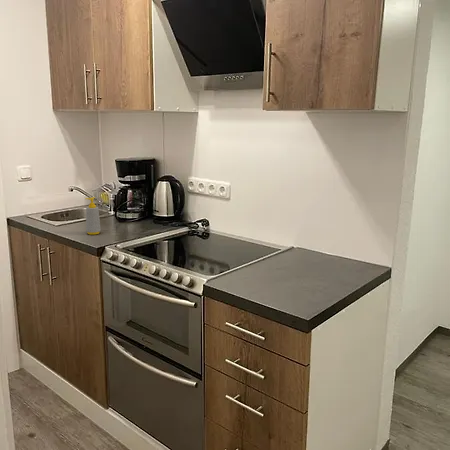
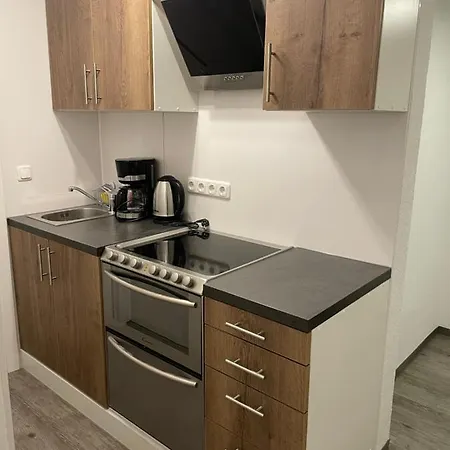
- soap bottle [84,196,102,236]
